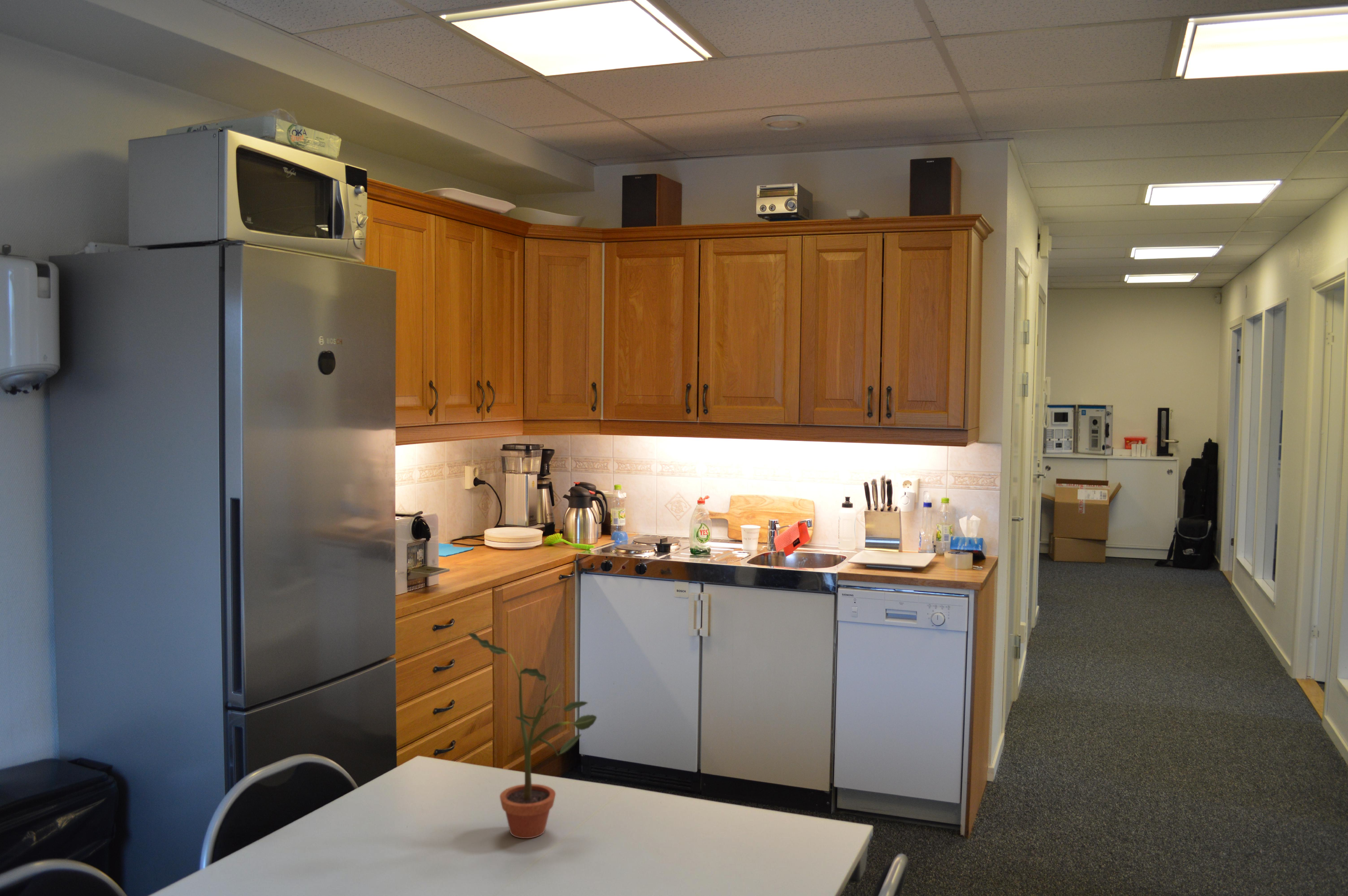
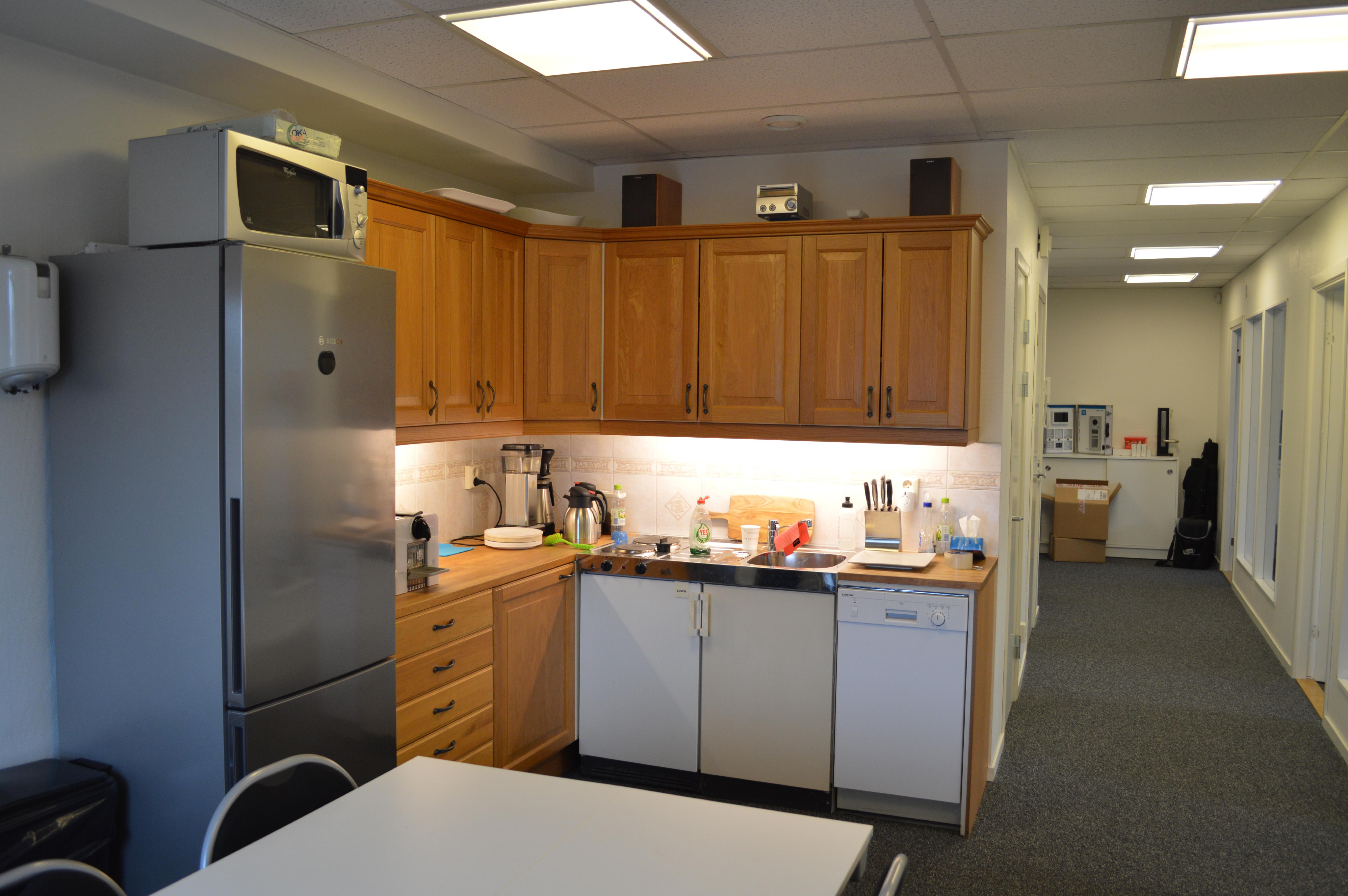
- potted plant [468,633,597,839]
